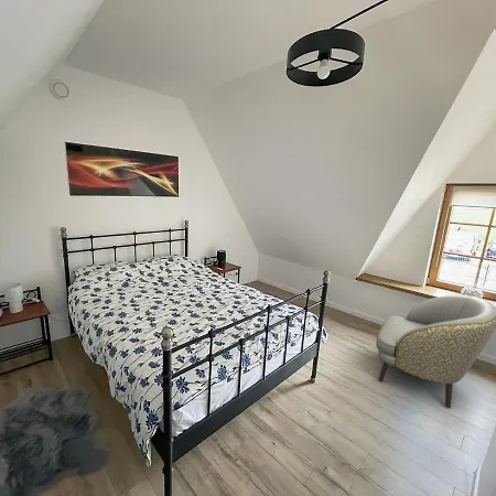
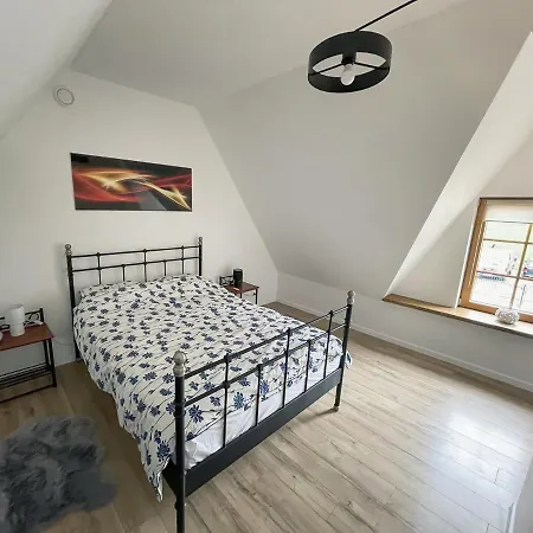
- armchair [375,294,496,409]
